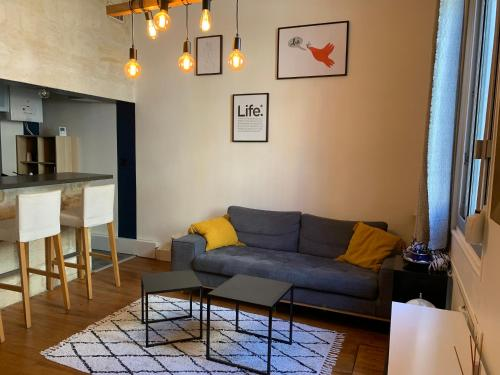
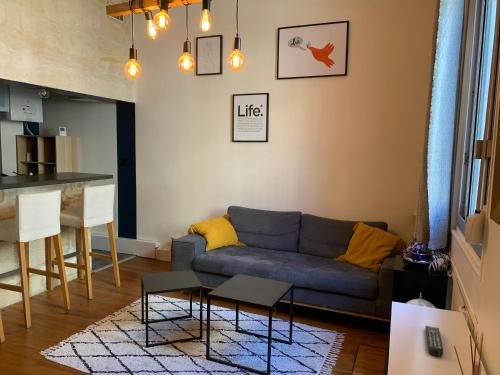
+ remote control [424,325,444,357]
